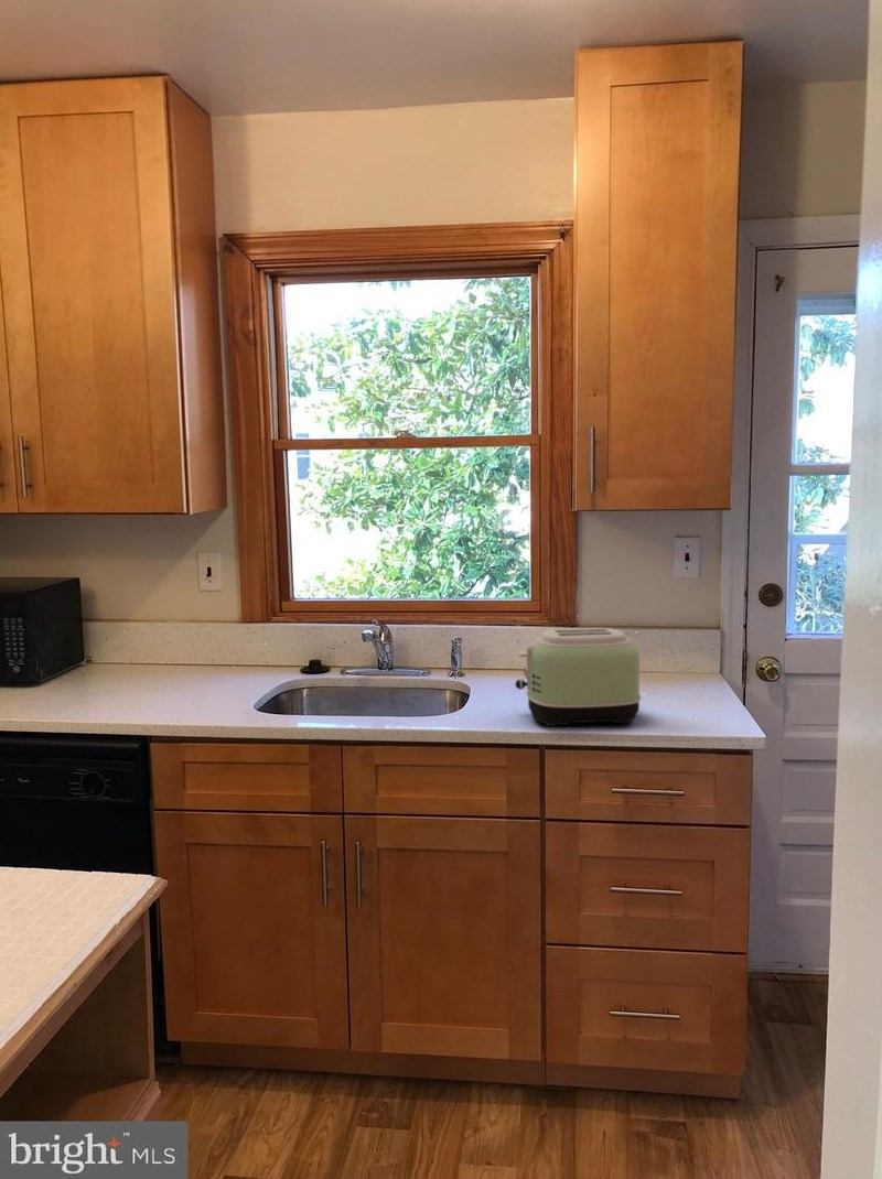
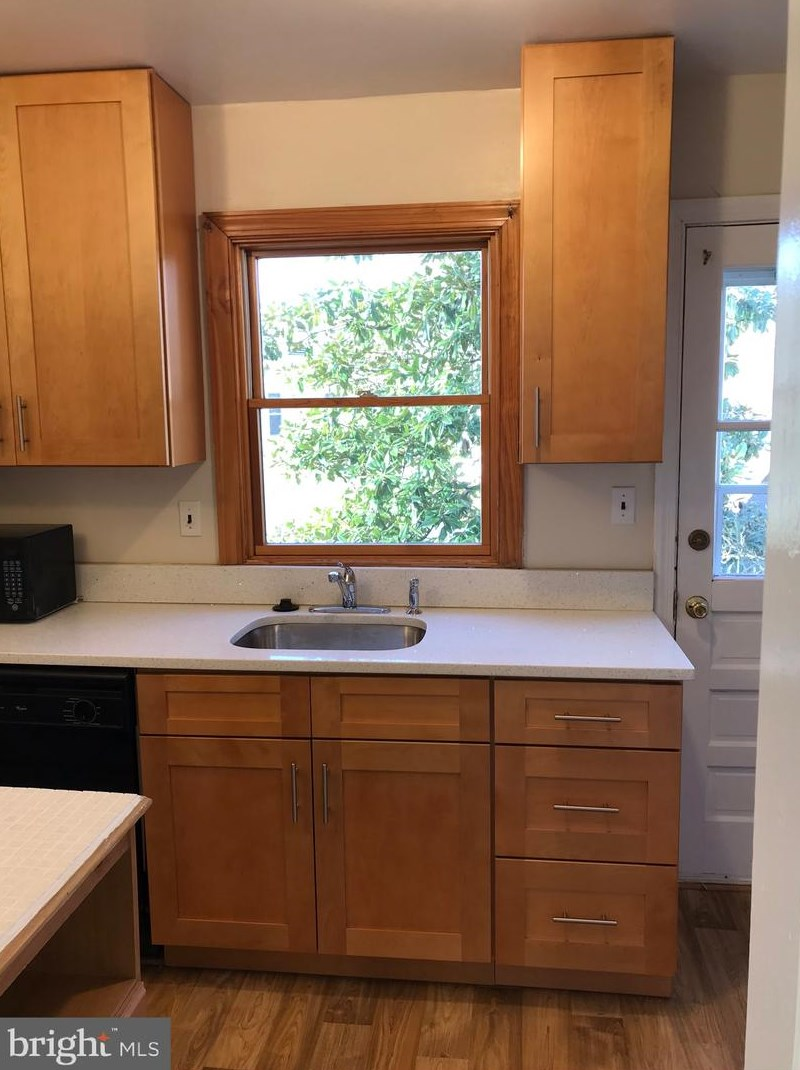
- toaster [514,627,642,727]
